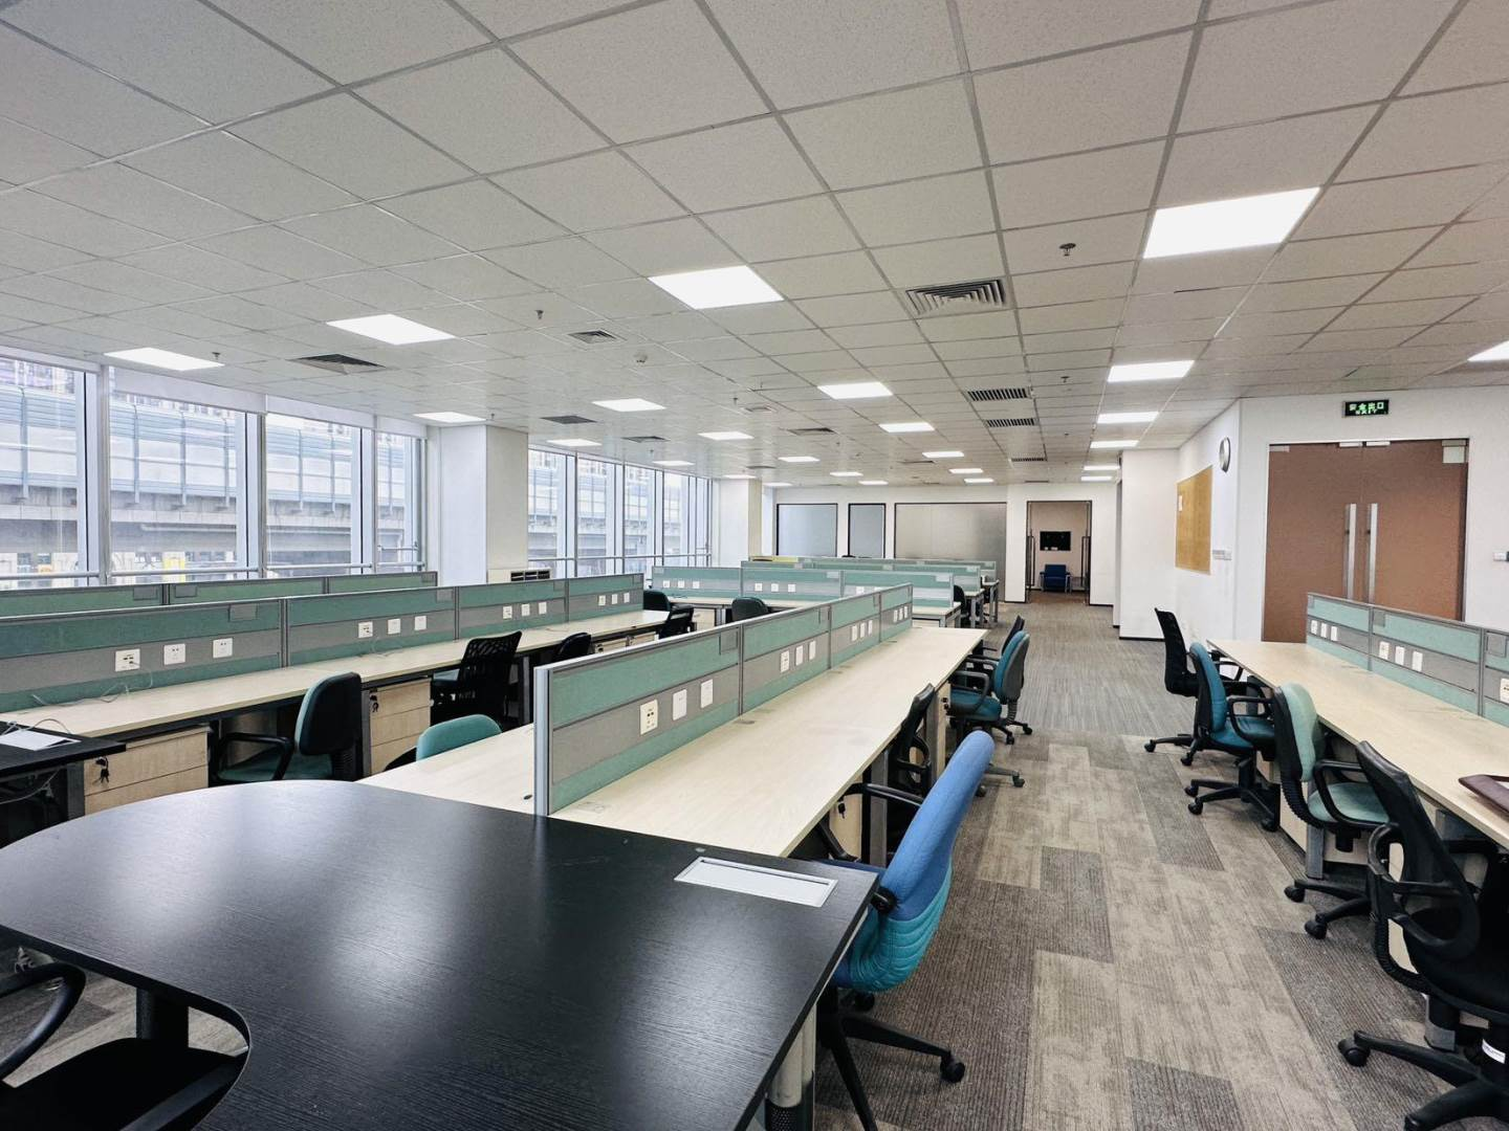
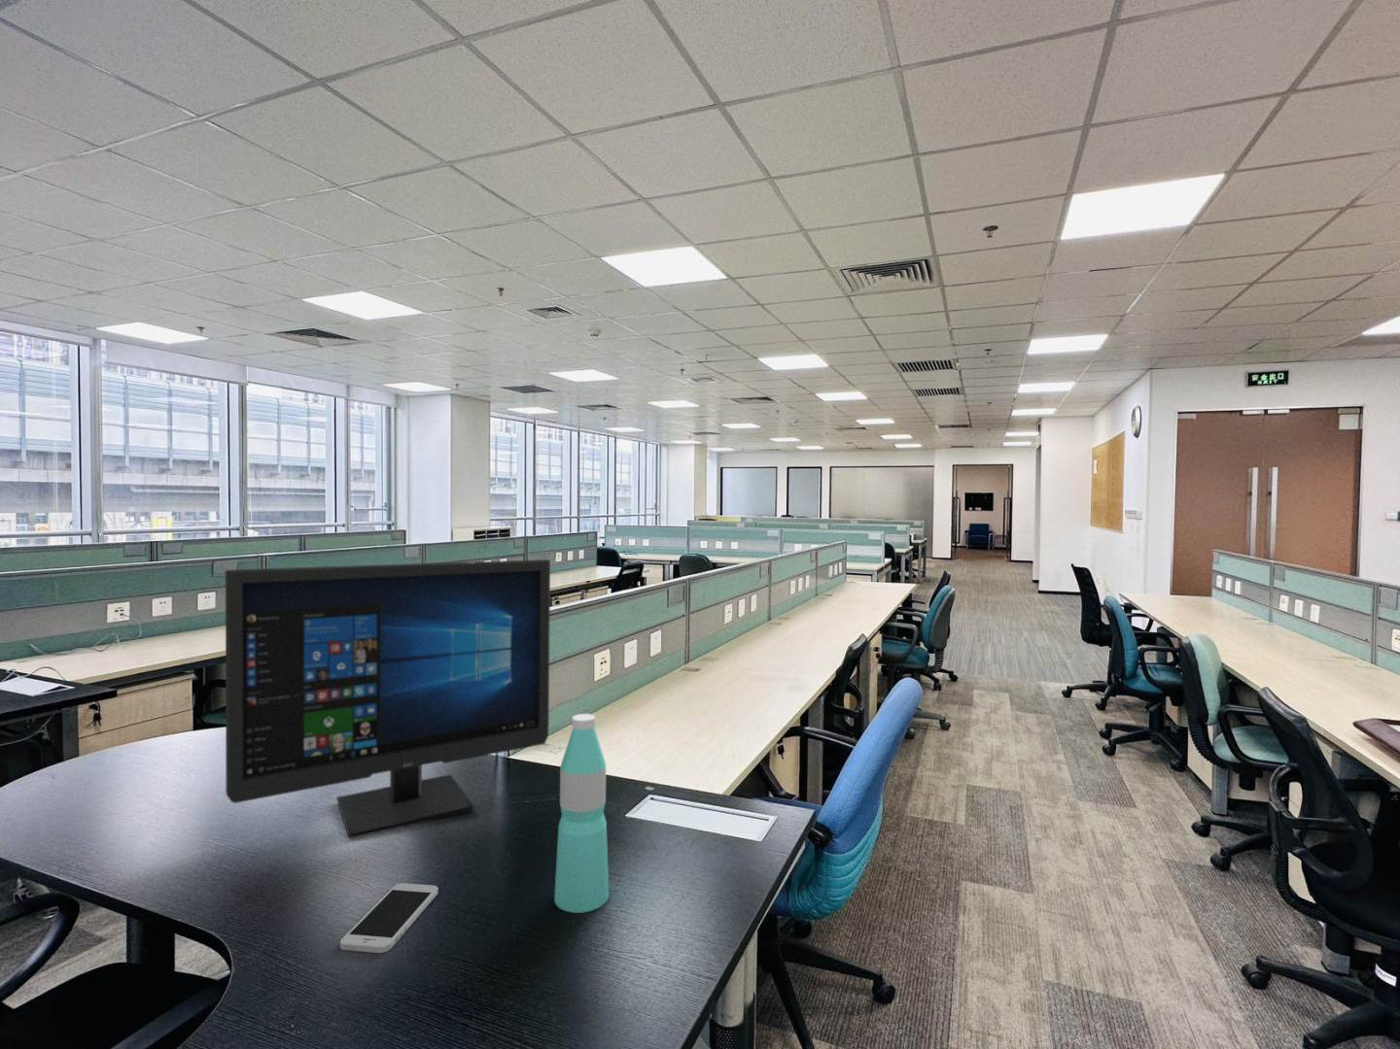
+ water bottle [553,713,610,913]
+ smartphone [340,882,439,954]
+ computer monitor [225,559,551,840]
